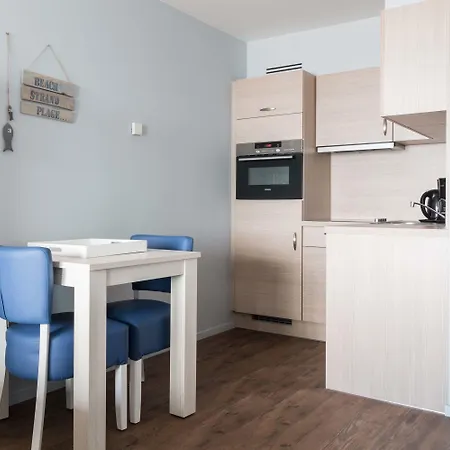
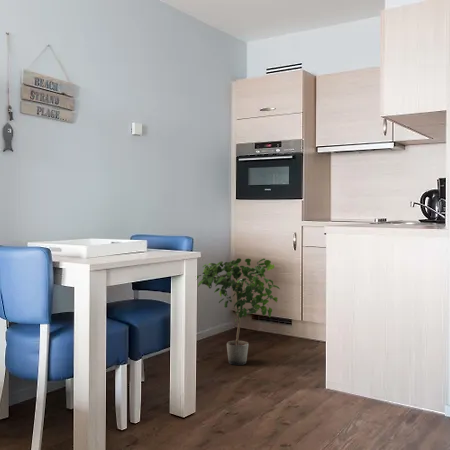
+ potted plant [196,257,281,366]
